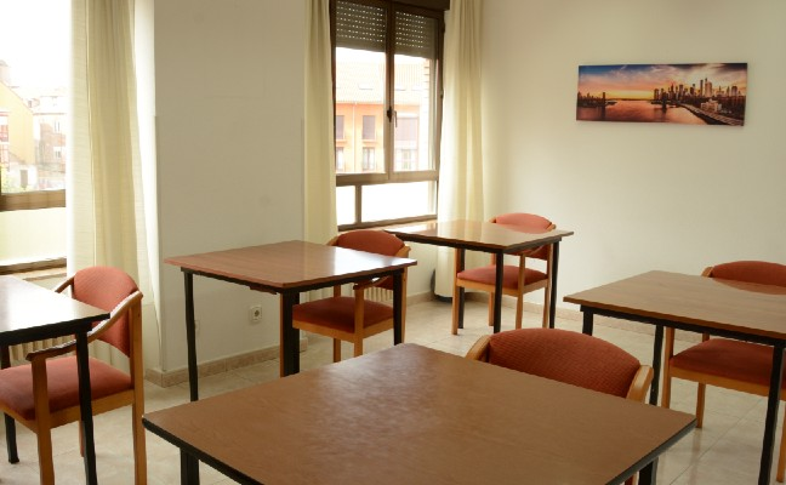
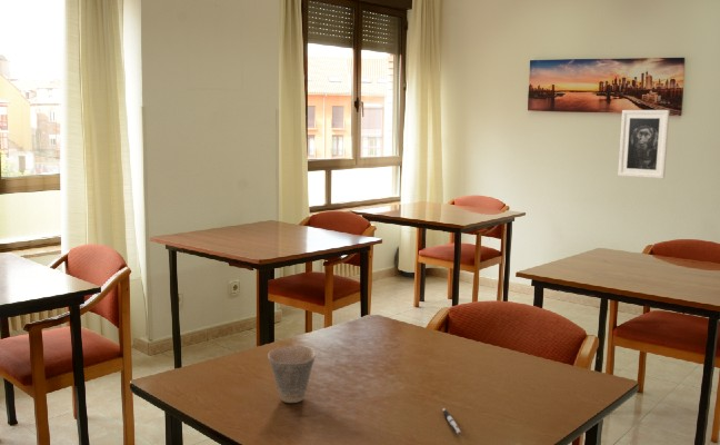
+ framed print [617,109,671,179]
+ pen [442,407,462,436]
+ cup [267,345,317,404]
